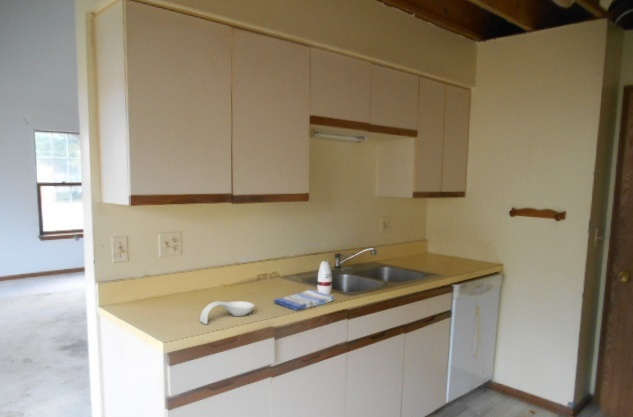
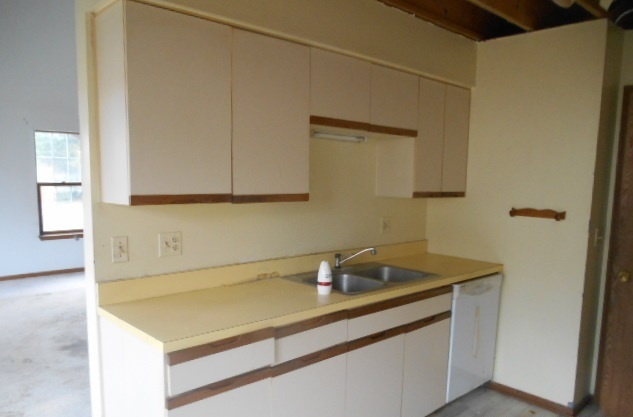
- dish towel [272,288,336,312]
- spoon rest [199,300,256,325]
